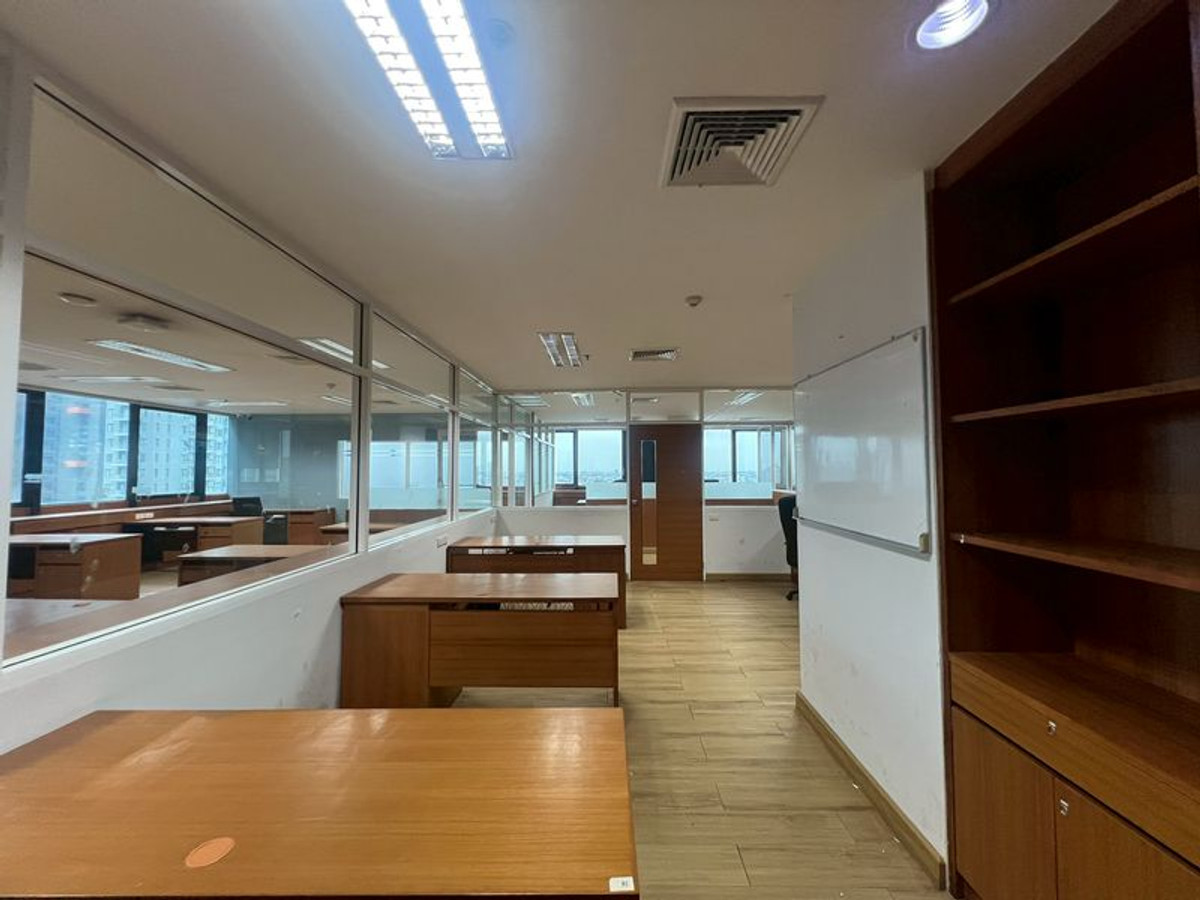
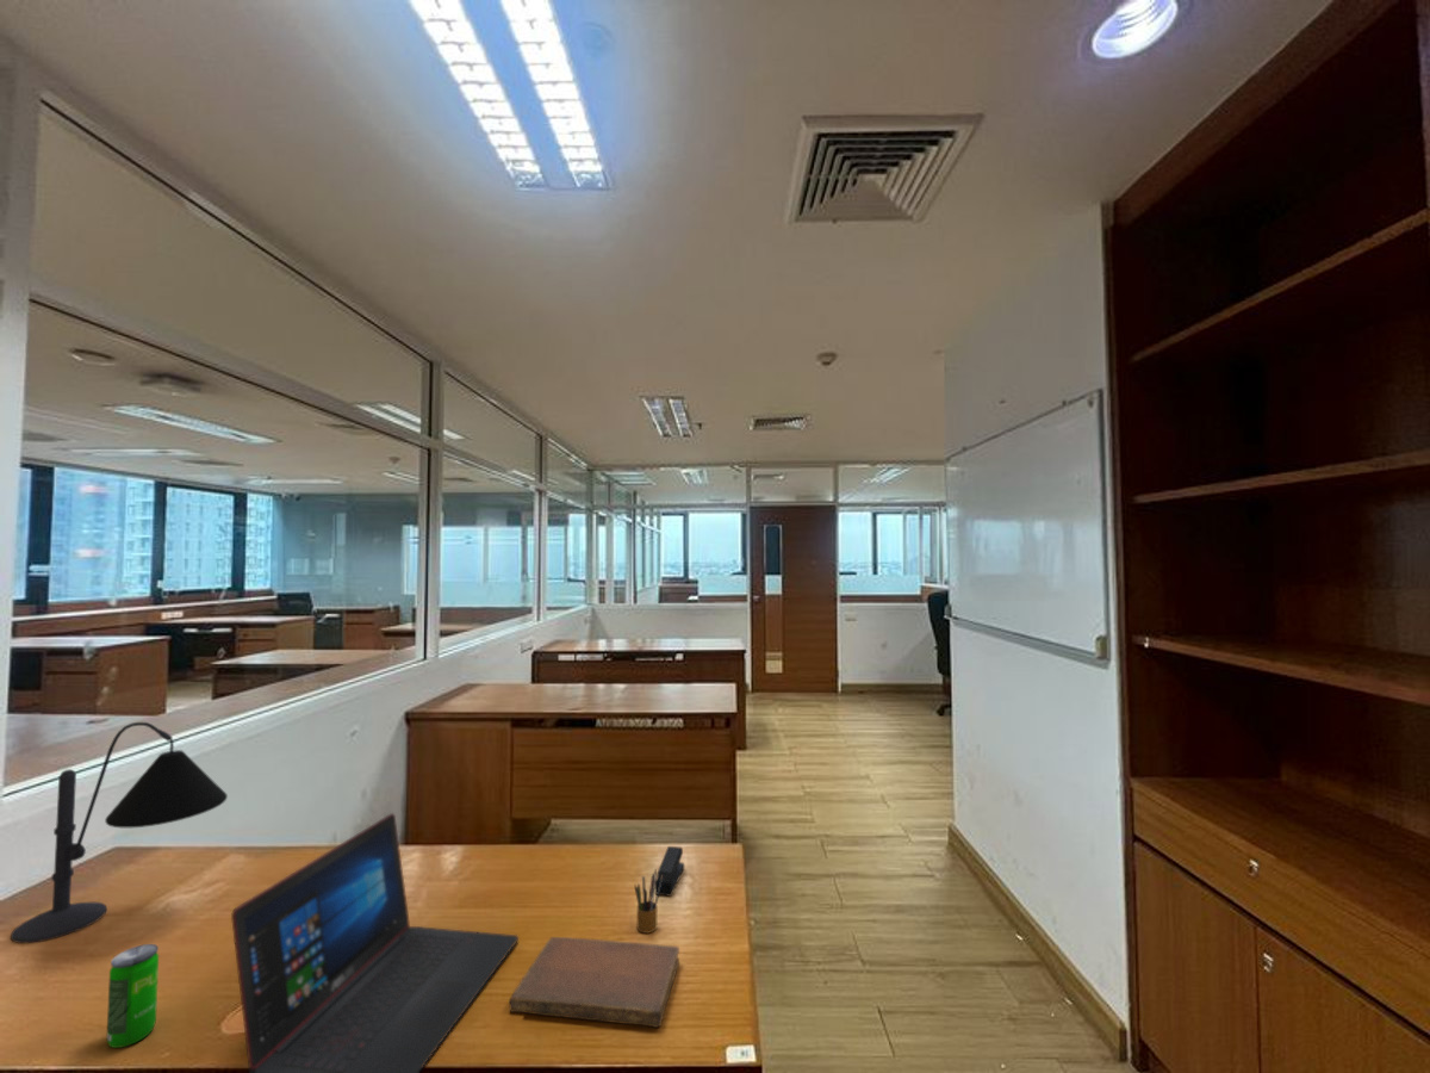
+ notebook [509,936,680,1029]
+ stapler [654,845,685,898]
+ desk lamp [10,721,229,944]
+ pencil box [634,869,663,935]
+ beverage can [106,943,160,1049]
+ laptop [230,812,520,1073]
